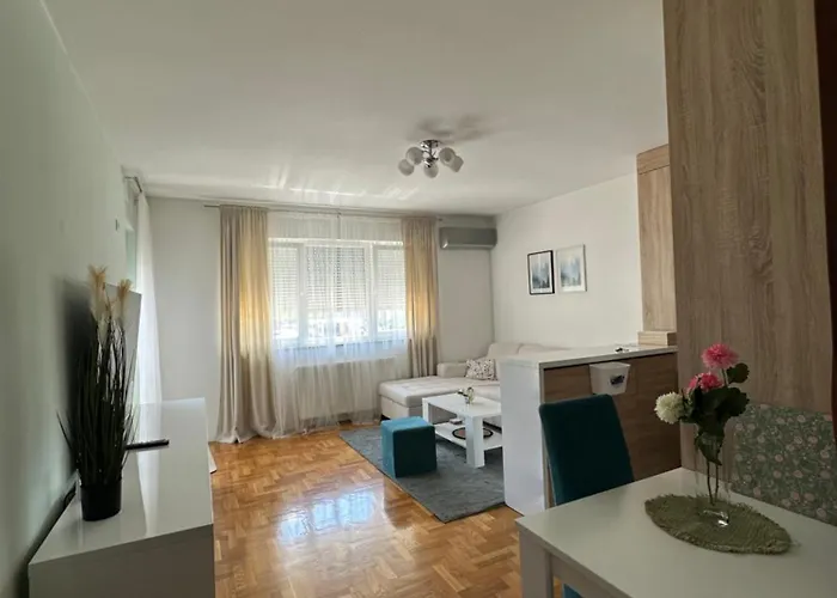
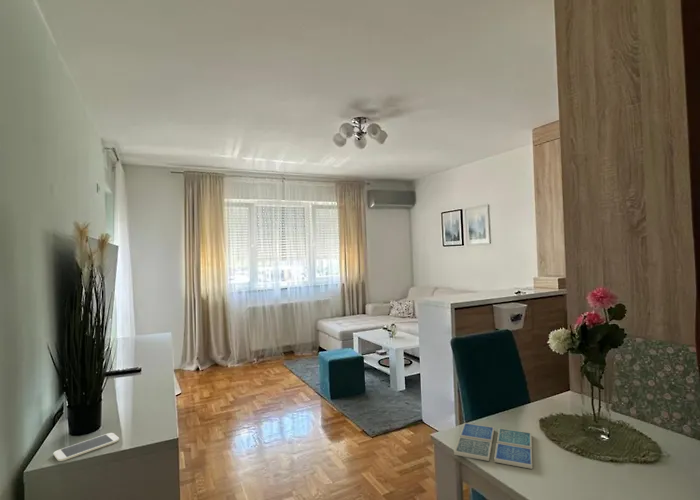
+ drink coaster [453,422,534,470]
+ smartphone [53,432,120,462]
